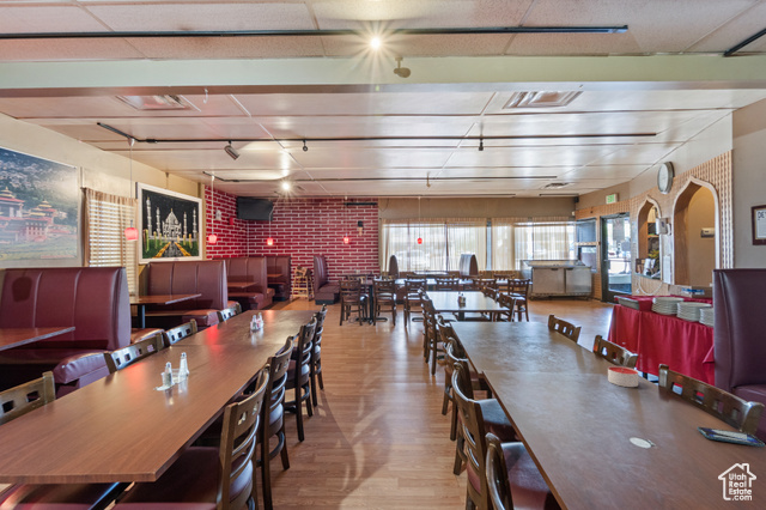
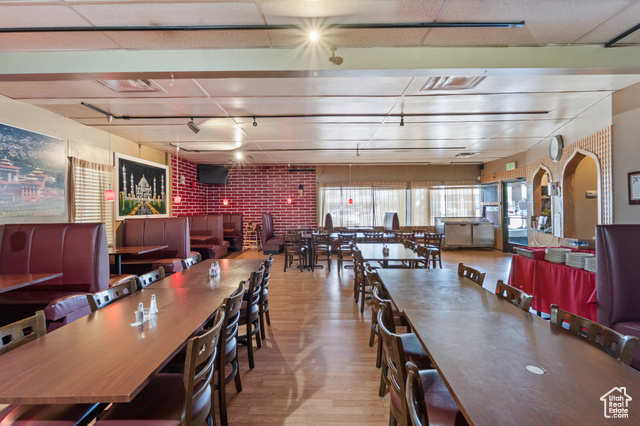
- candle [607,365,639,388]
- smartphone [697,425,766,448]
